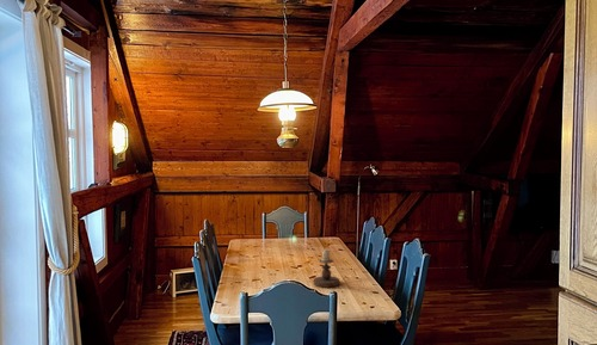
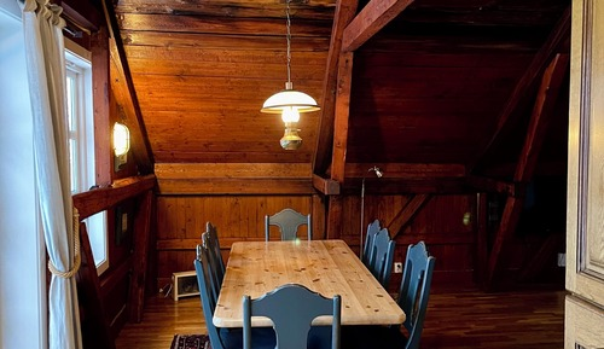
- candlestick [313,248,340,289]
